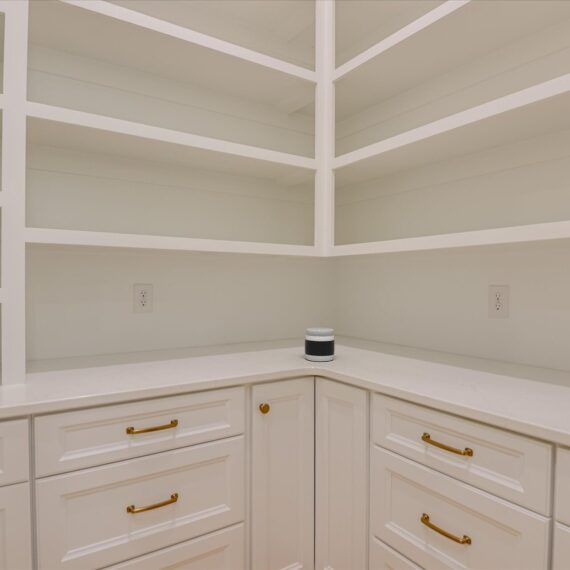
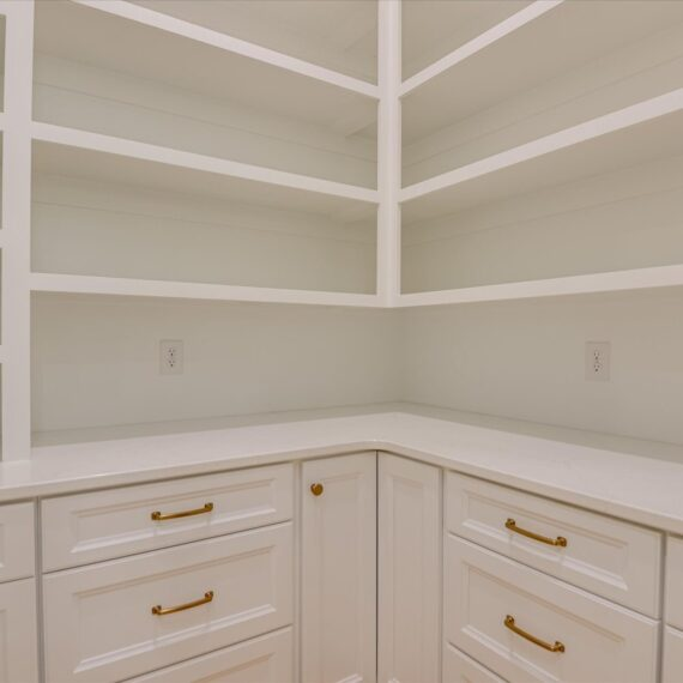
- jar [304,326,336,362]
